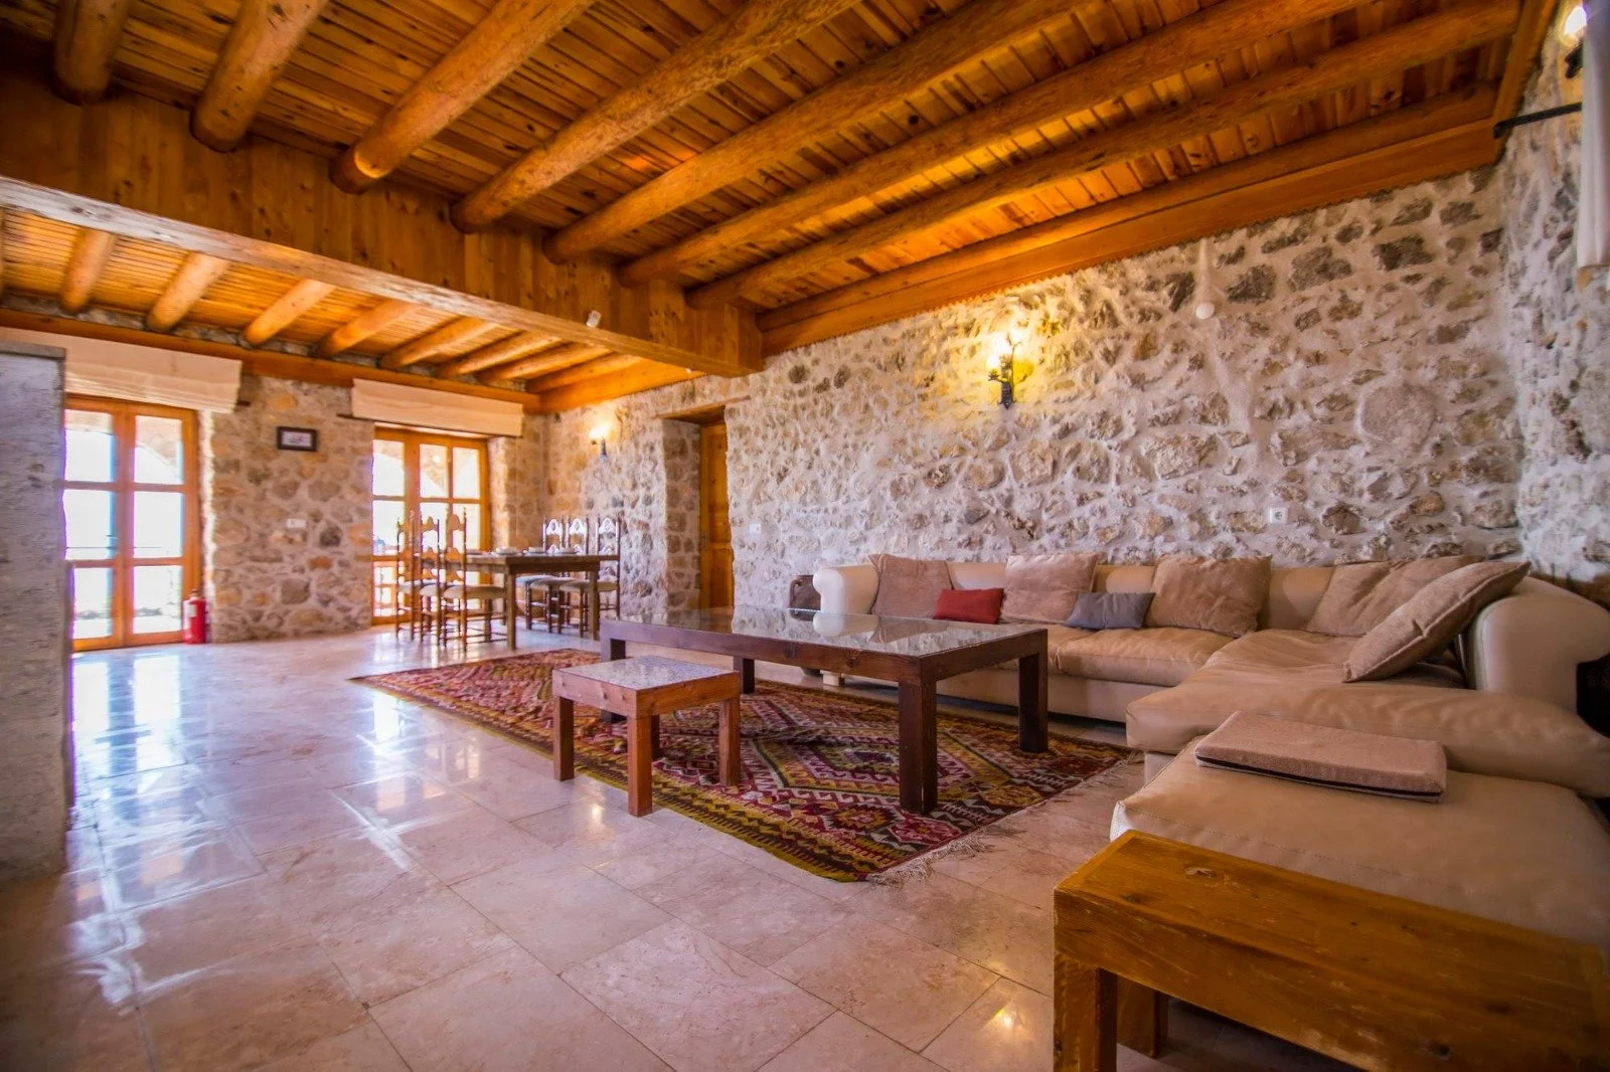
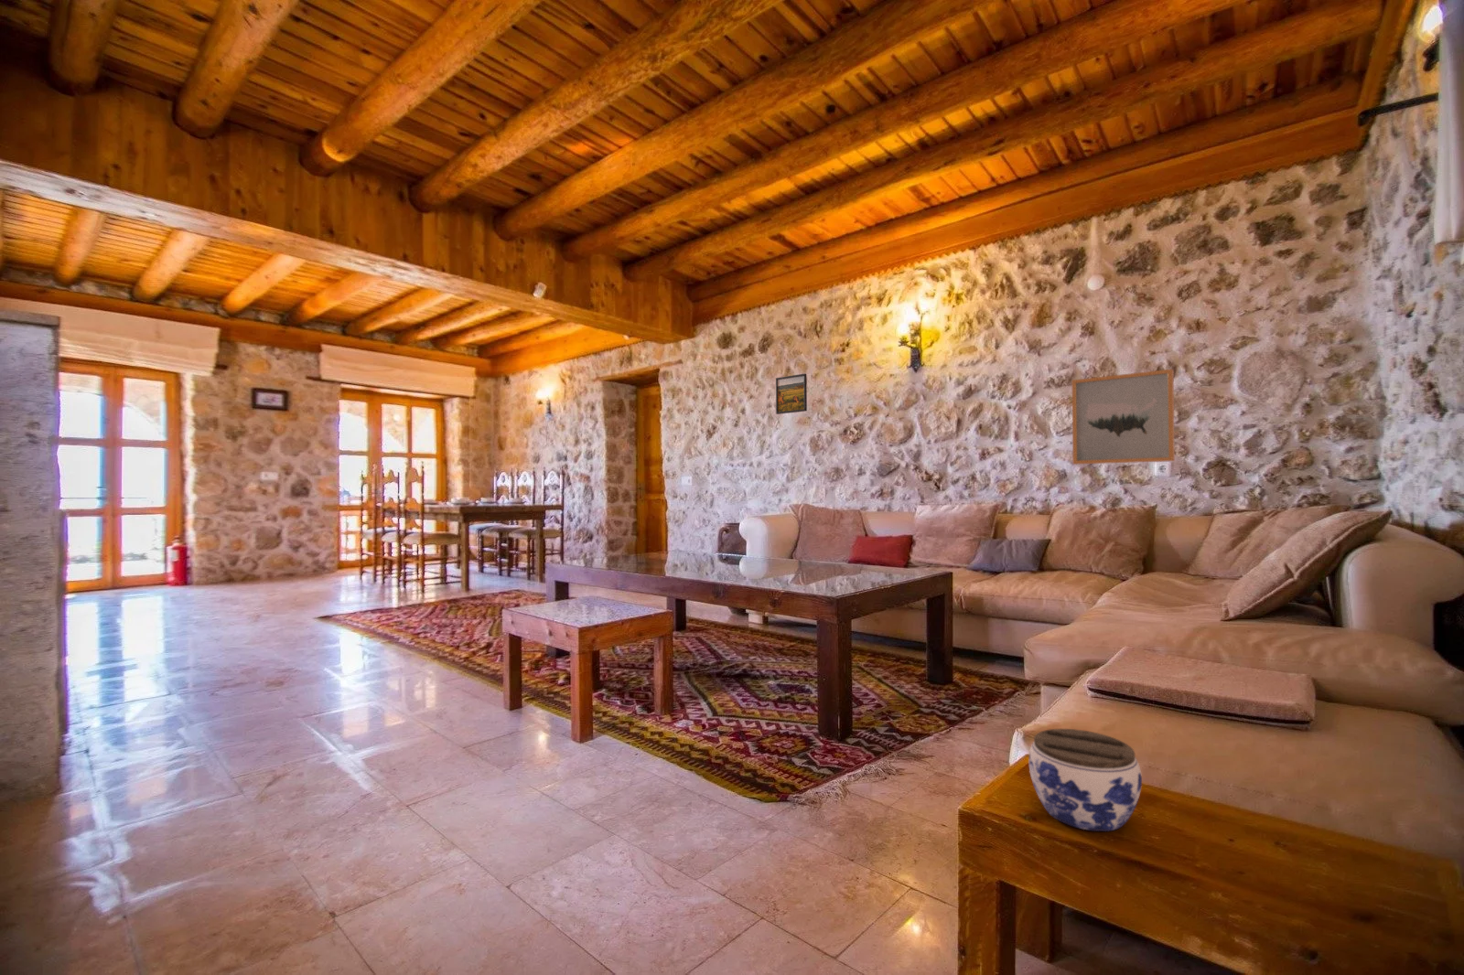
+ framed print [775,373,808,416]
+ jar [1029,728,1143,832]
+ wall art [1071,369,1176,466]
